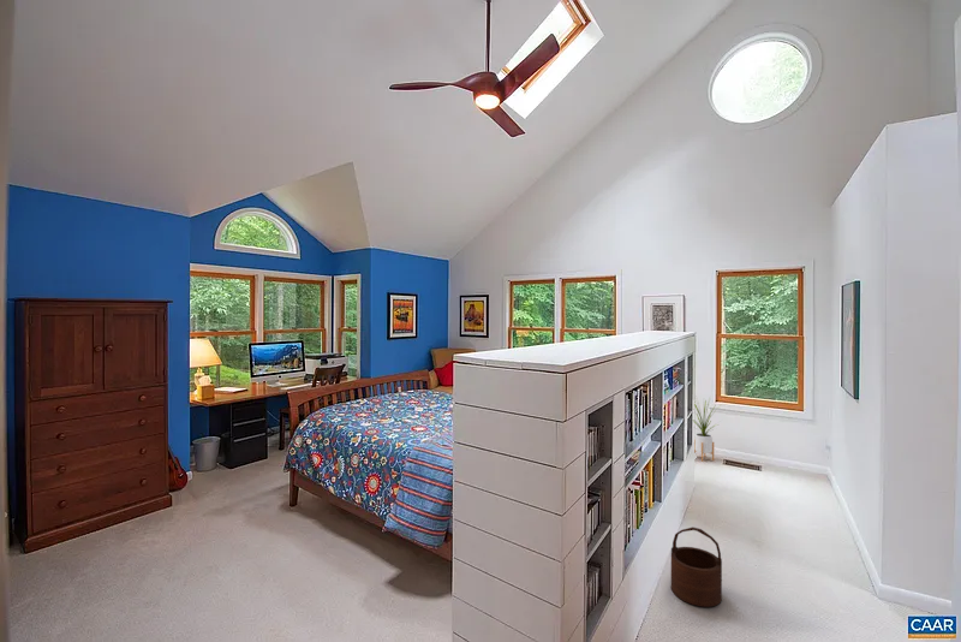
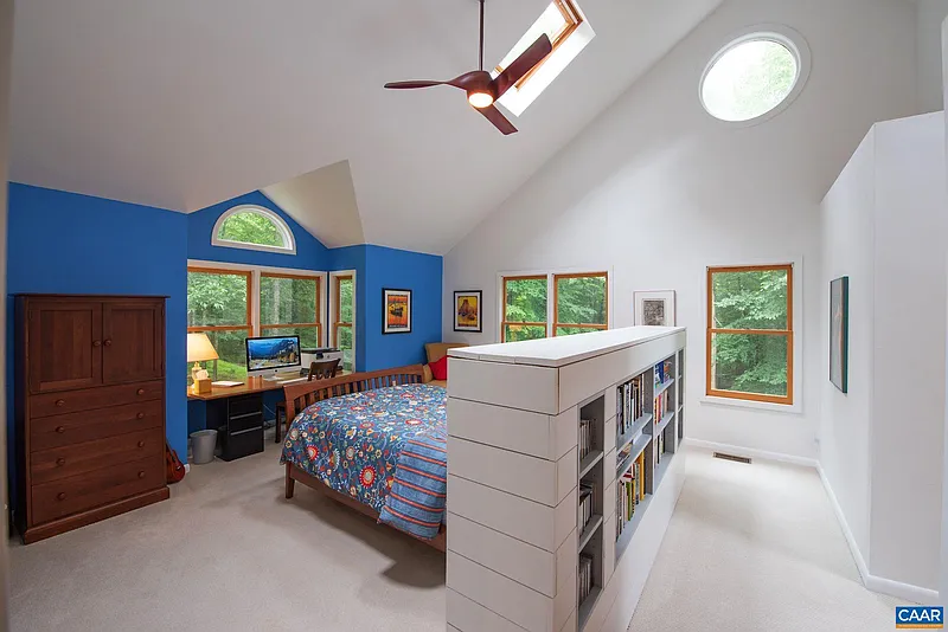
- wooden bucket [670,525,723,608]
- house plant [693,394,723,463]
